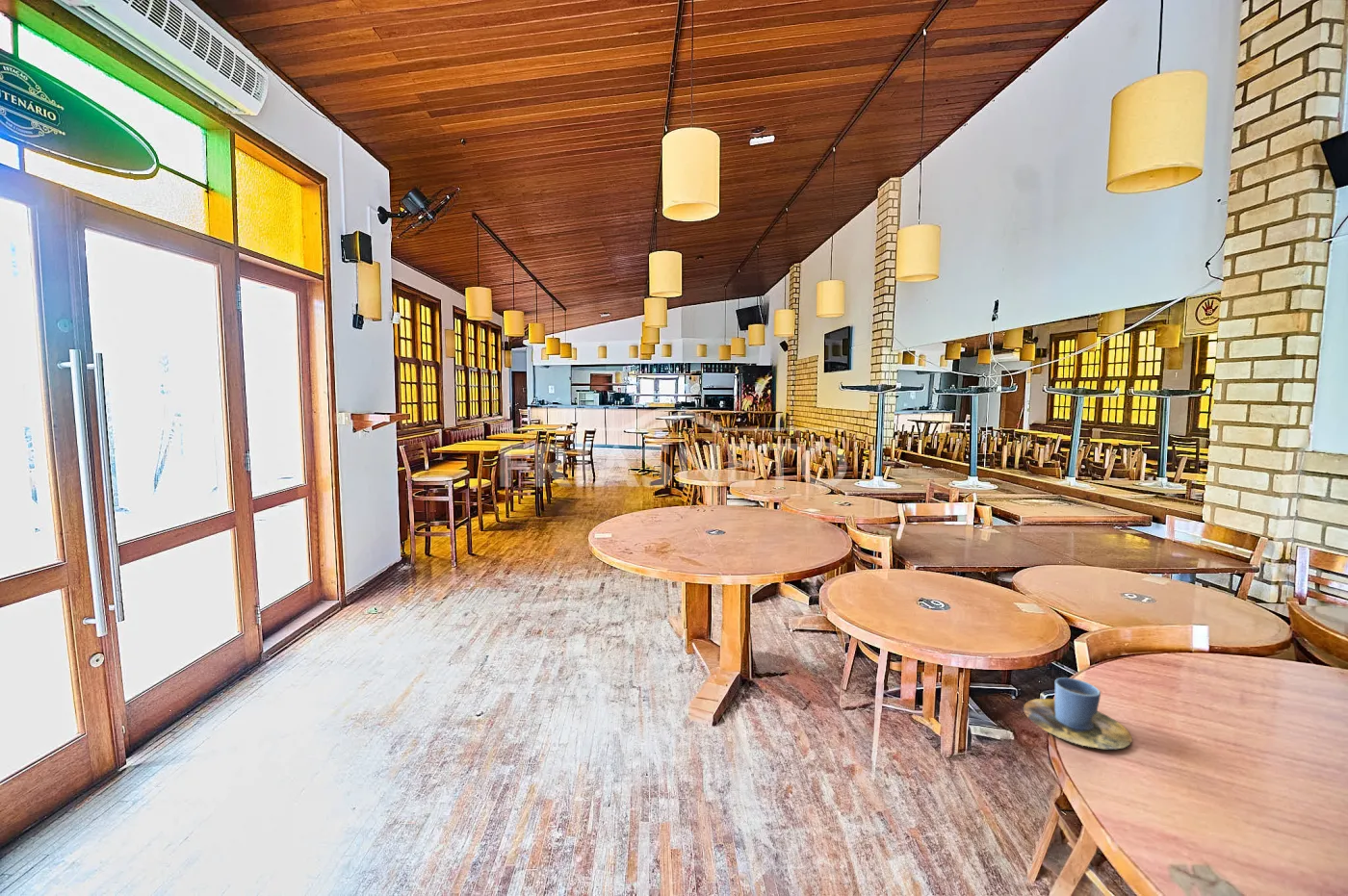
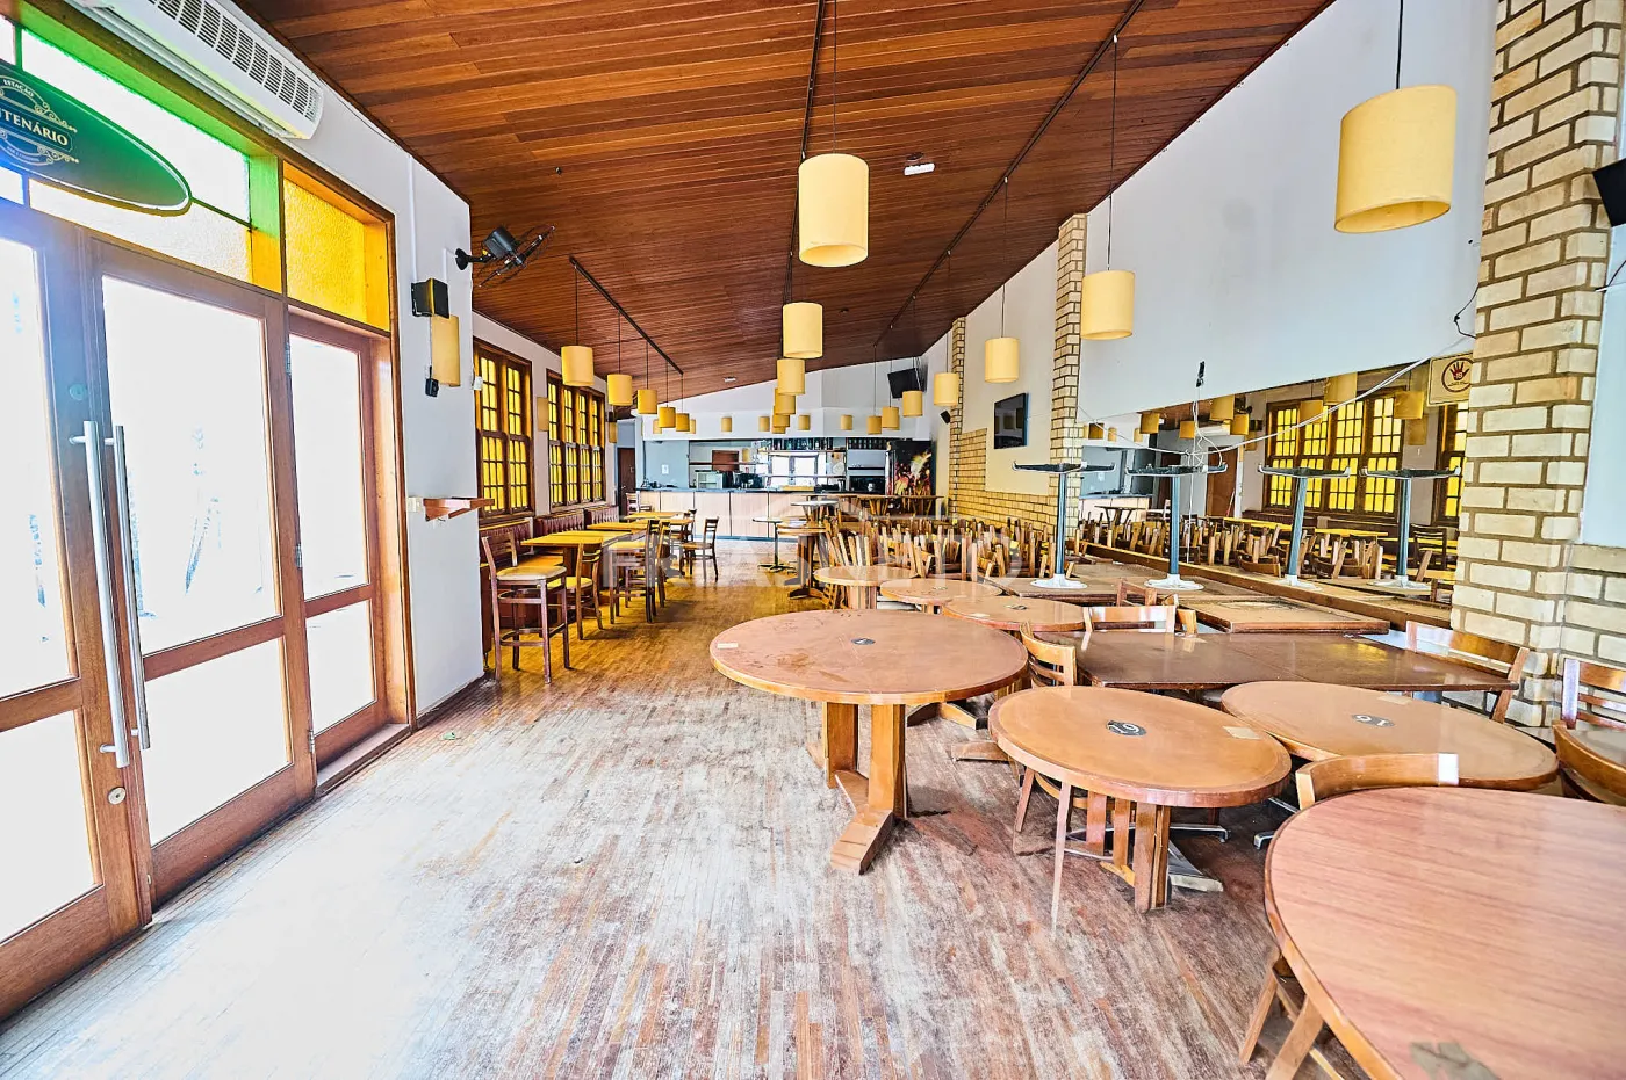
- cup [1023,677,1133,750]
